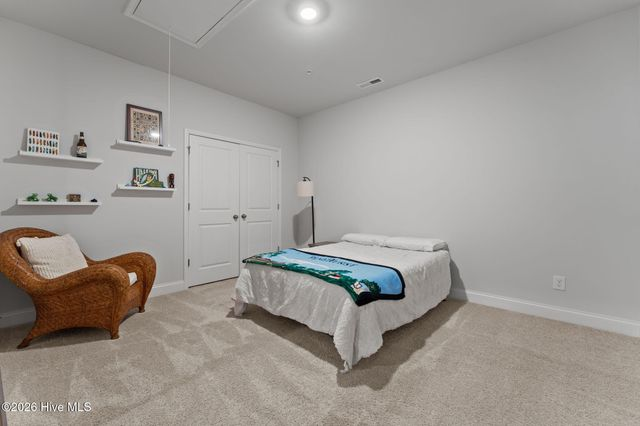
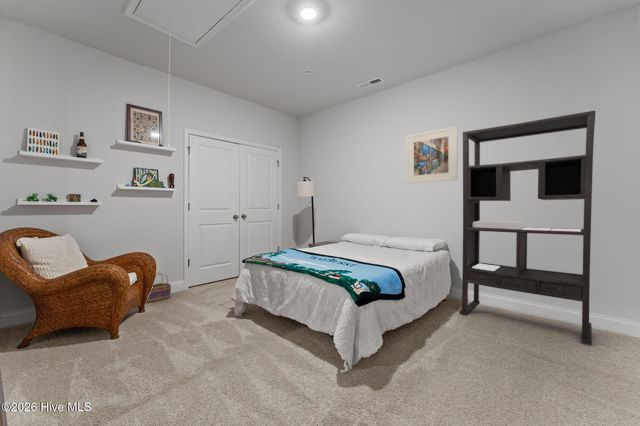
+ basket [146,271,172,303]
+ shelving unit [459,110,596,346]
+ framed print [406,126,458,184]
